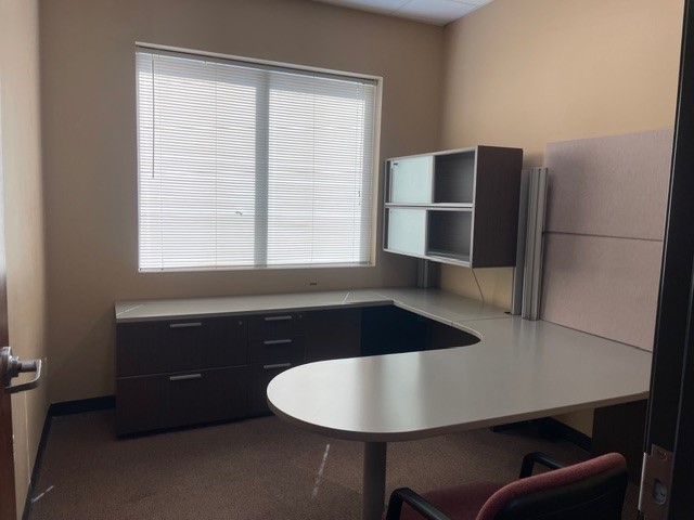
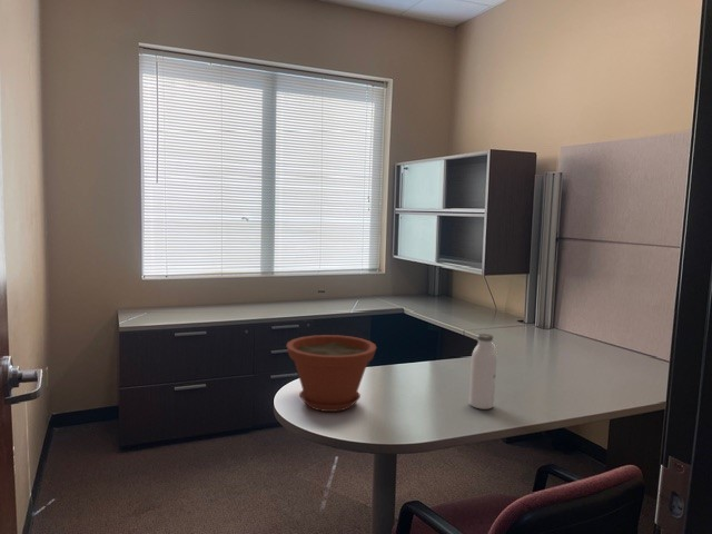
+ water bottle [468,333,497,411]
+ plant pot [286,334,377,413]
